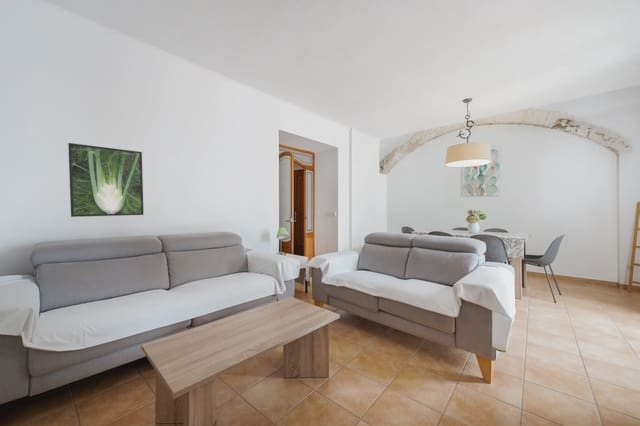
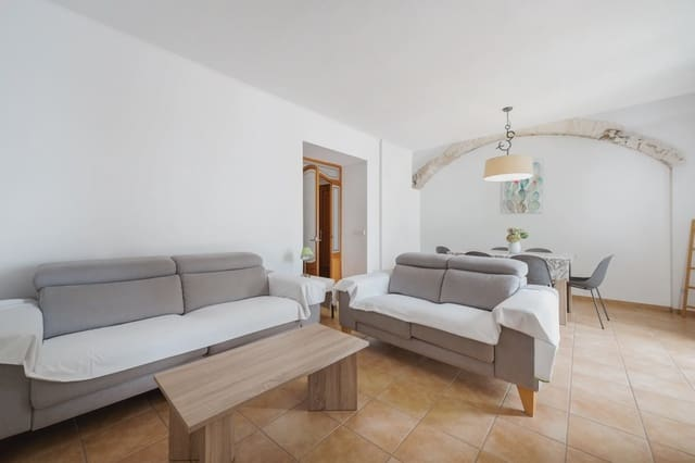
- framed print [67,142,145,218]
